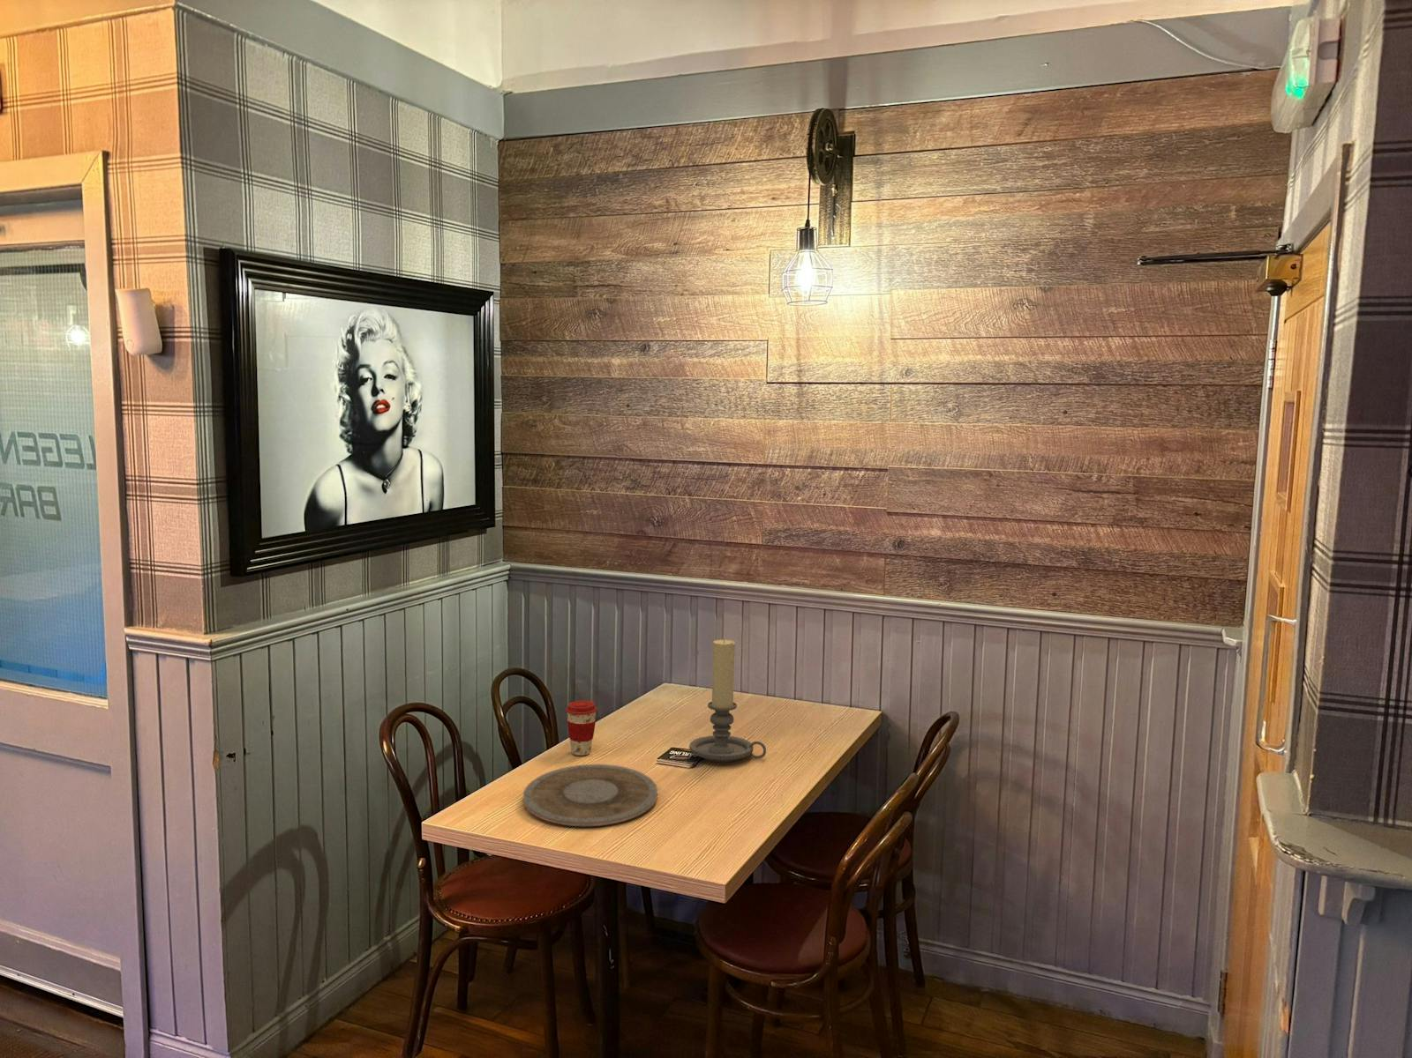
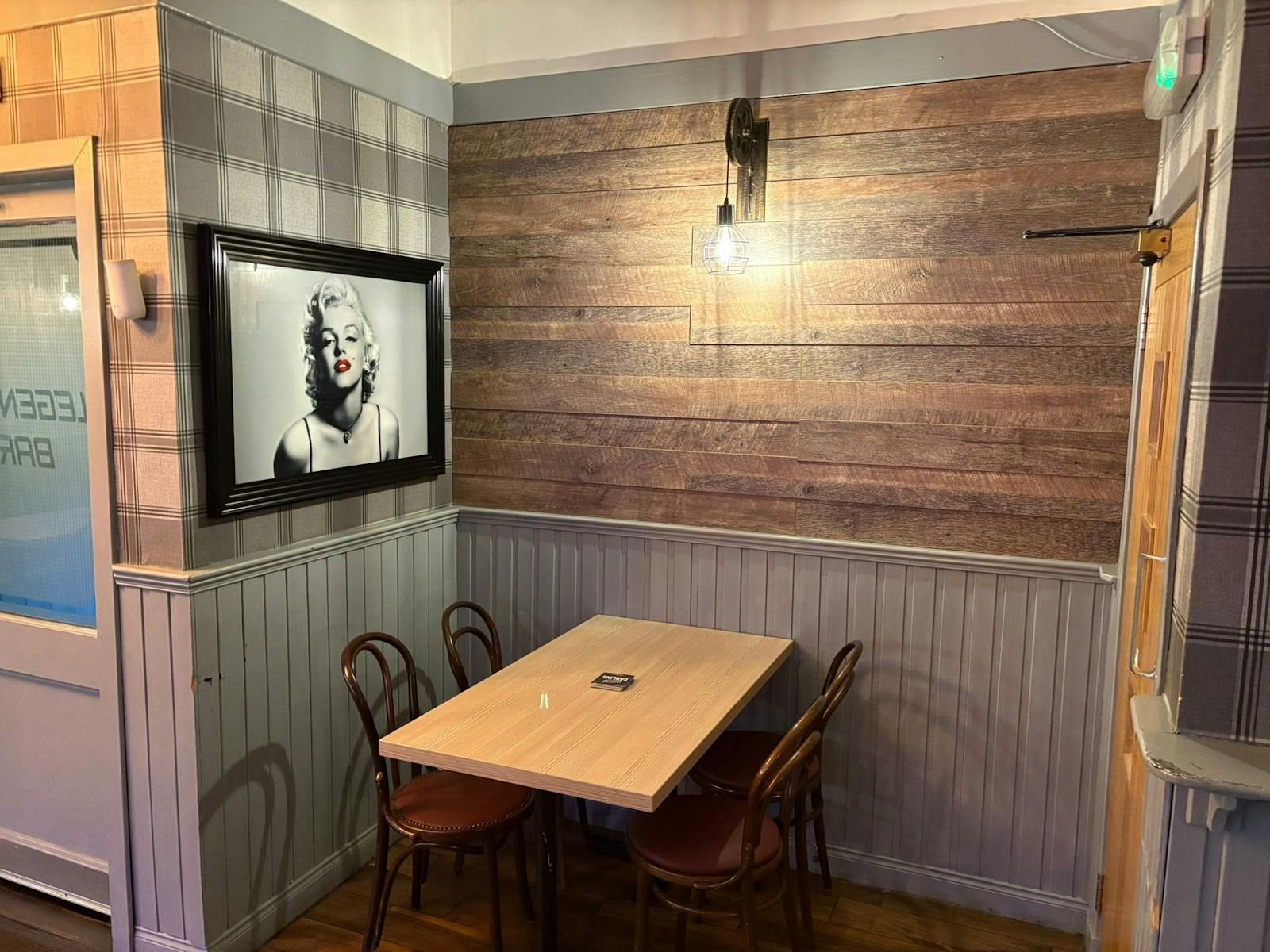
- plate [523,763,658,827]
- candle holder [688,638,767,762]
- coffee cup [565,700,598,757]
